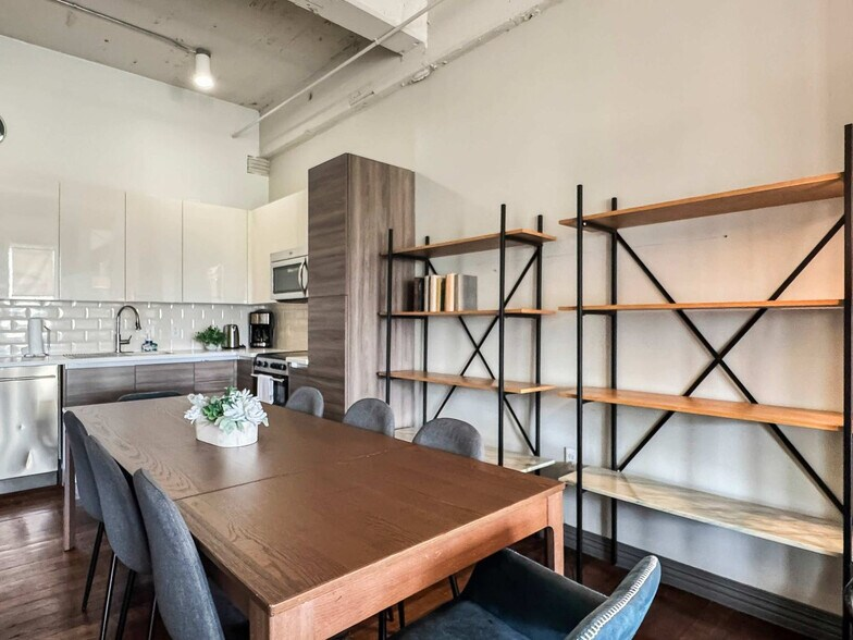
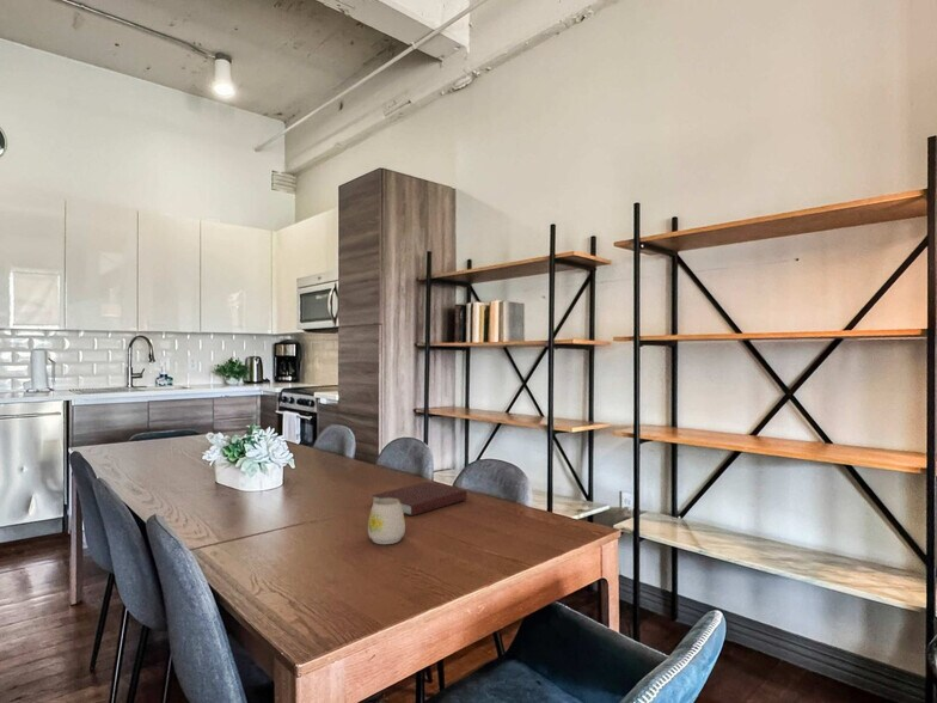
+ mug [367,499,406,545]
+ notebook [370,481,468,516]
